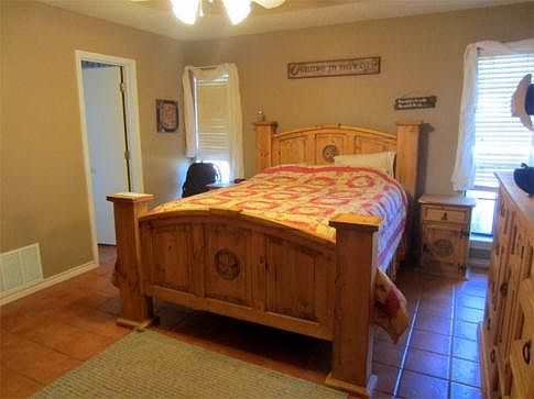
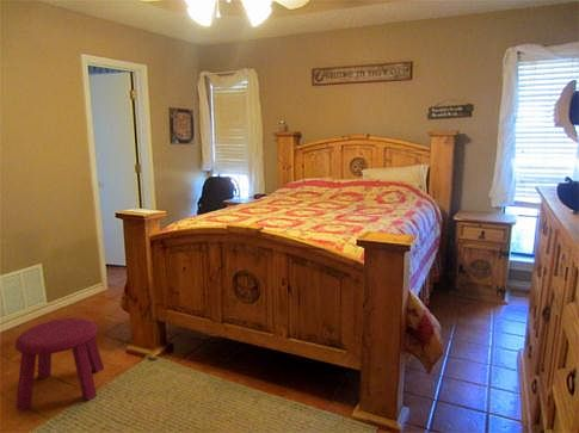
+ stool [14,317,105,413]
